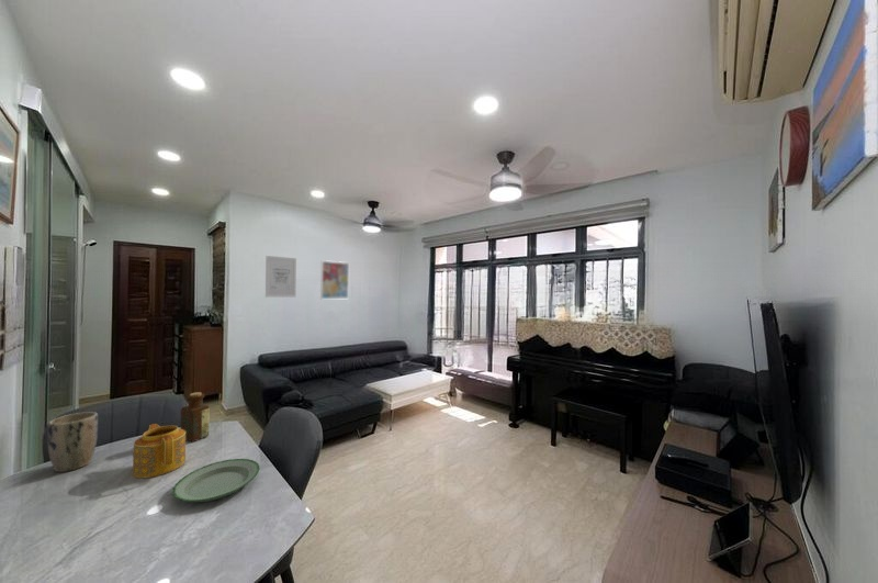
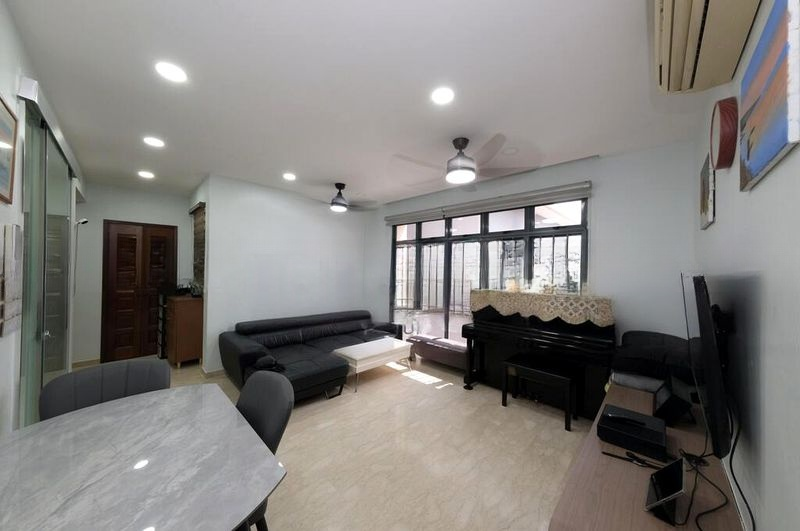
- teapot [132,423,187,479]
- plant pot [47,411,99,473]
- wall art [264,255,297,298]
- plate [171,458,261,503]
- wall art [319,259,350,300]
- bottle [180,391,211,442]
